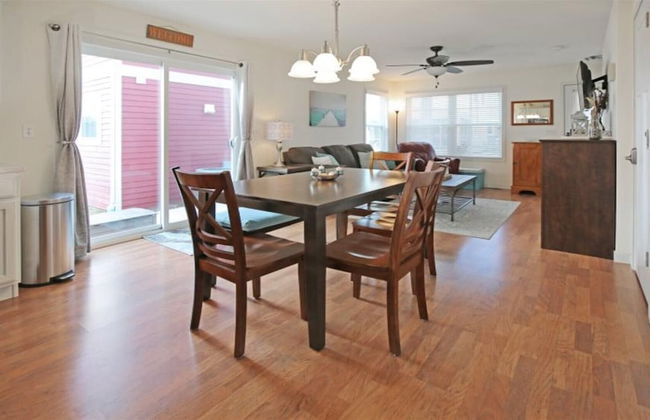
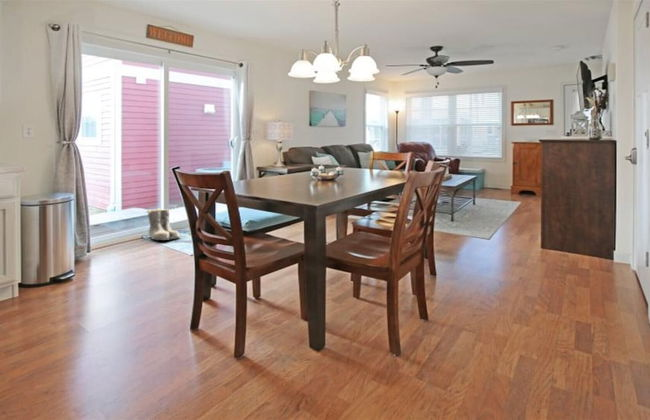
+ boots [146,208,182,241]
